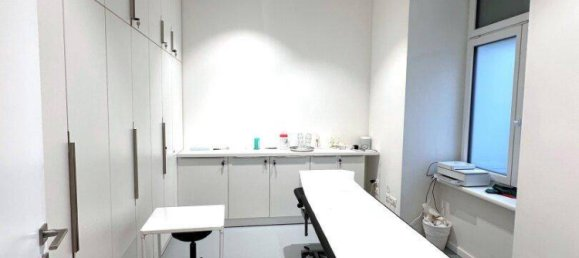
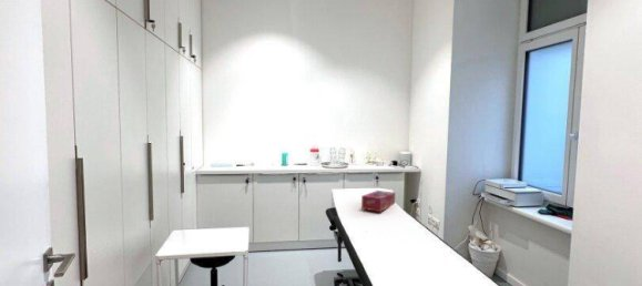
+ tissue box [360,190,396,213]
